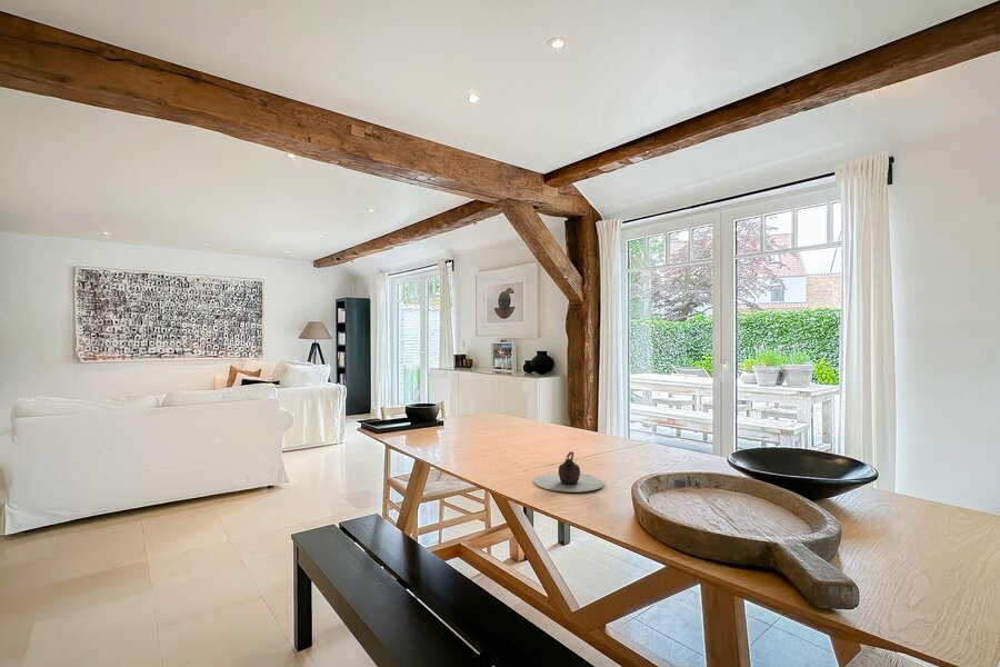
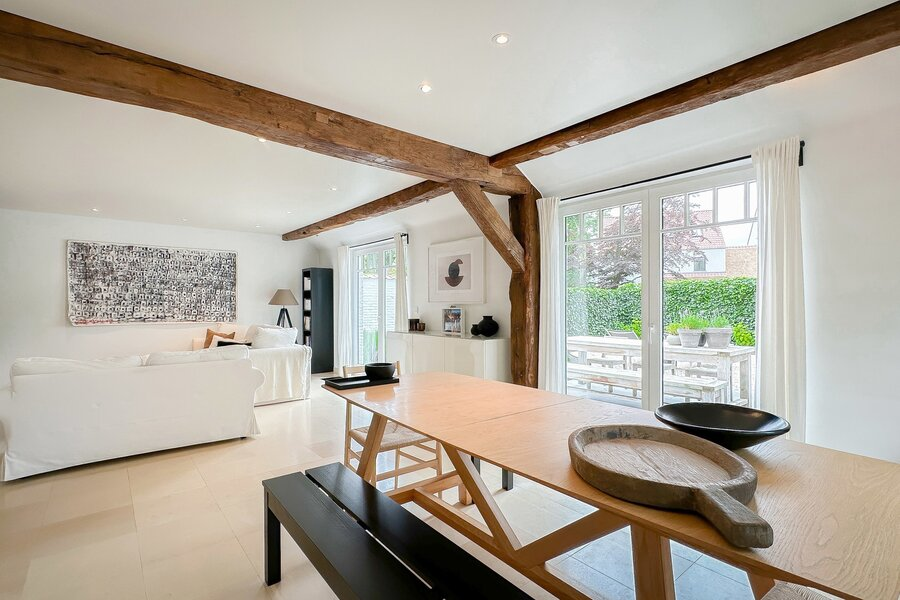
- teapot [532,450,606,494]
